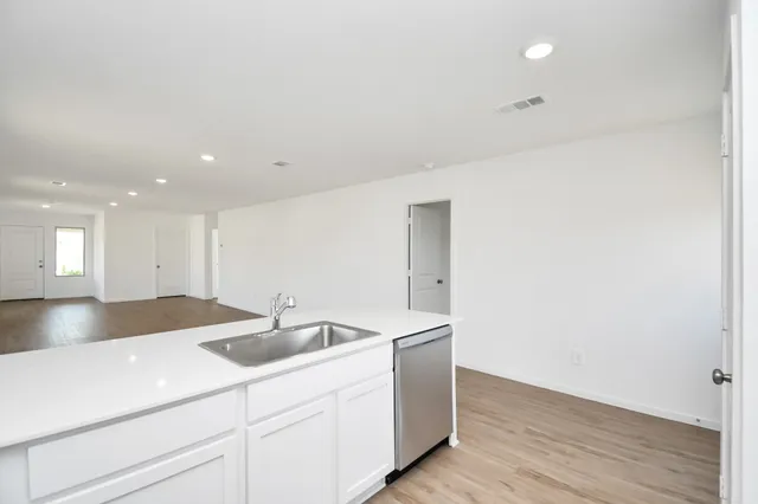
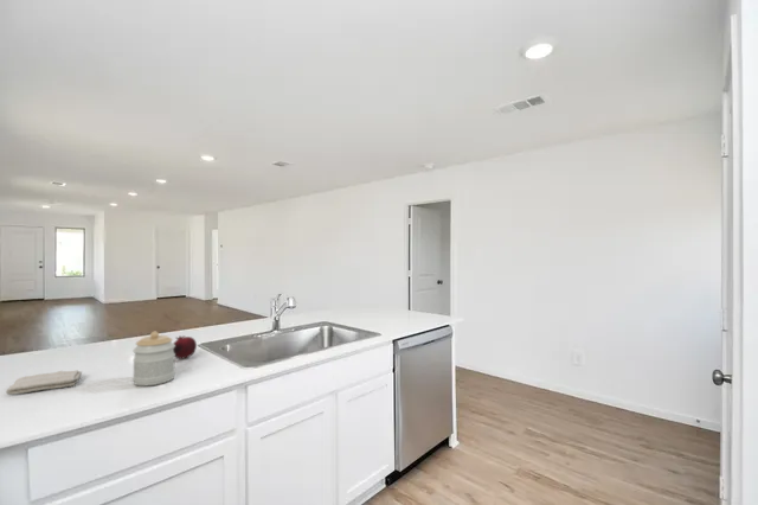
+ washcloth [5,369,83,396]
+ jar [131,331,176,386]
+ fruit [173,334,198,359]
